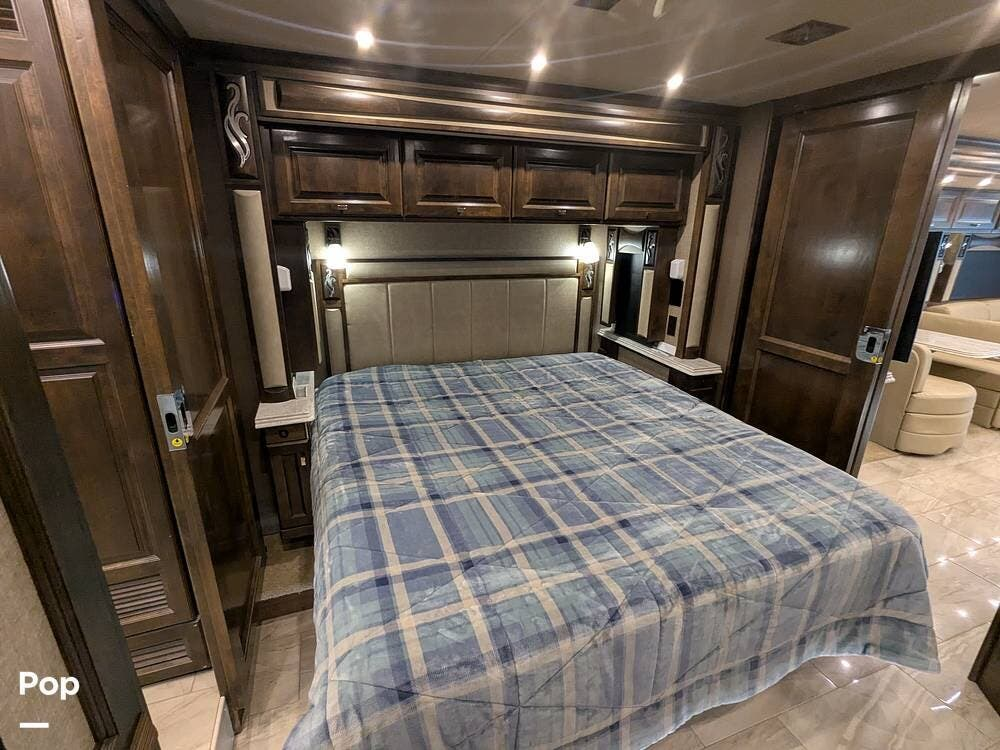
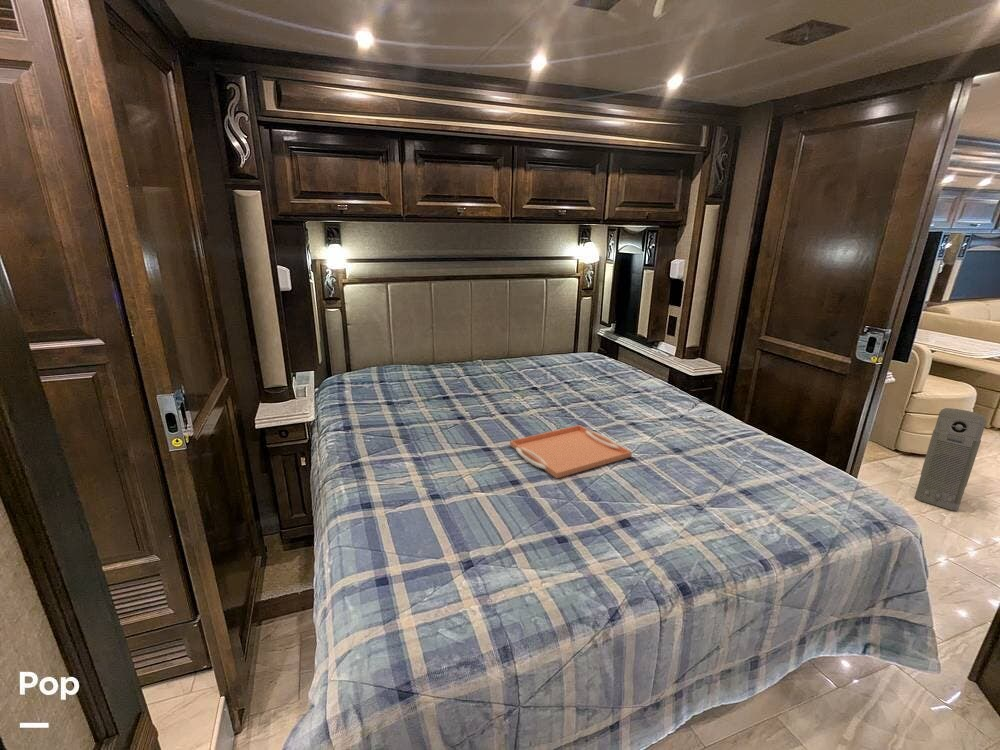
+ air purifier [913,407,987,512]
+ serving tray [509,424,633,480]
